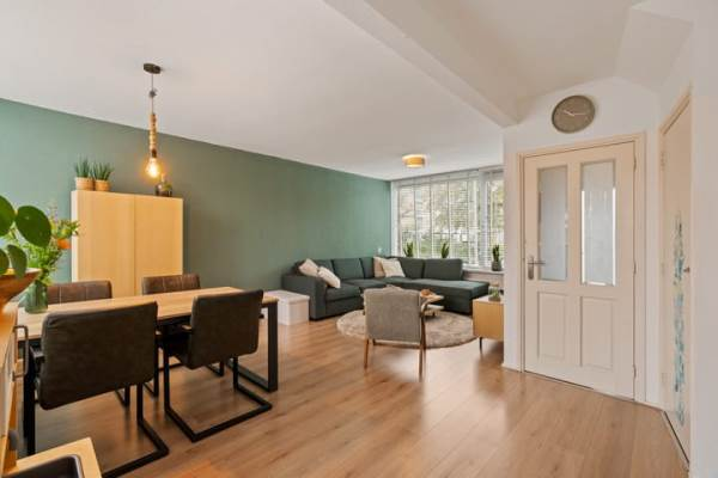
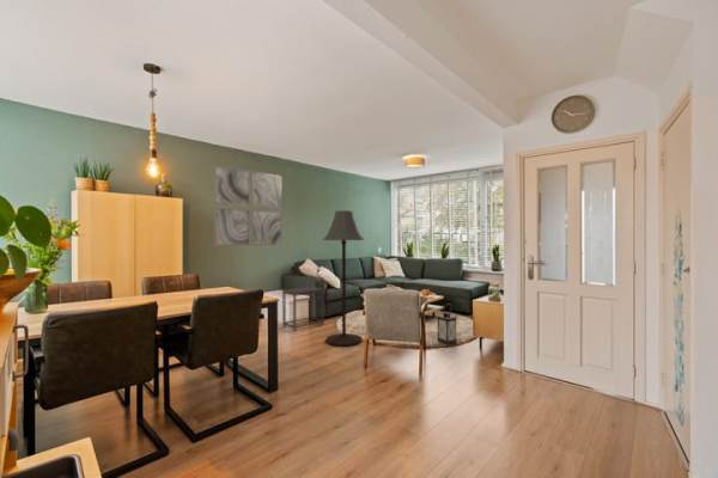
+ floor lamp [322,209,365,348]
+ lantern [436,302,458,345]
+ side table [281,286,325,332]
+ wall art [213,164,282,247]
